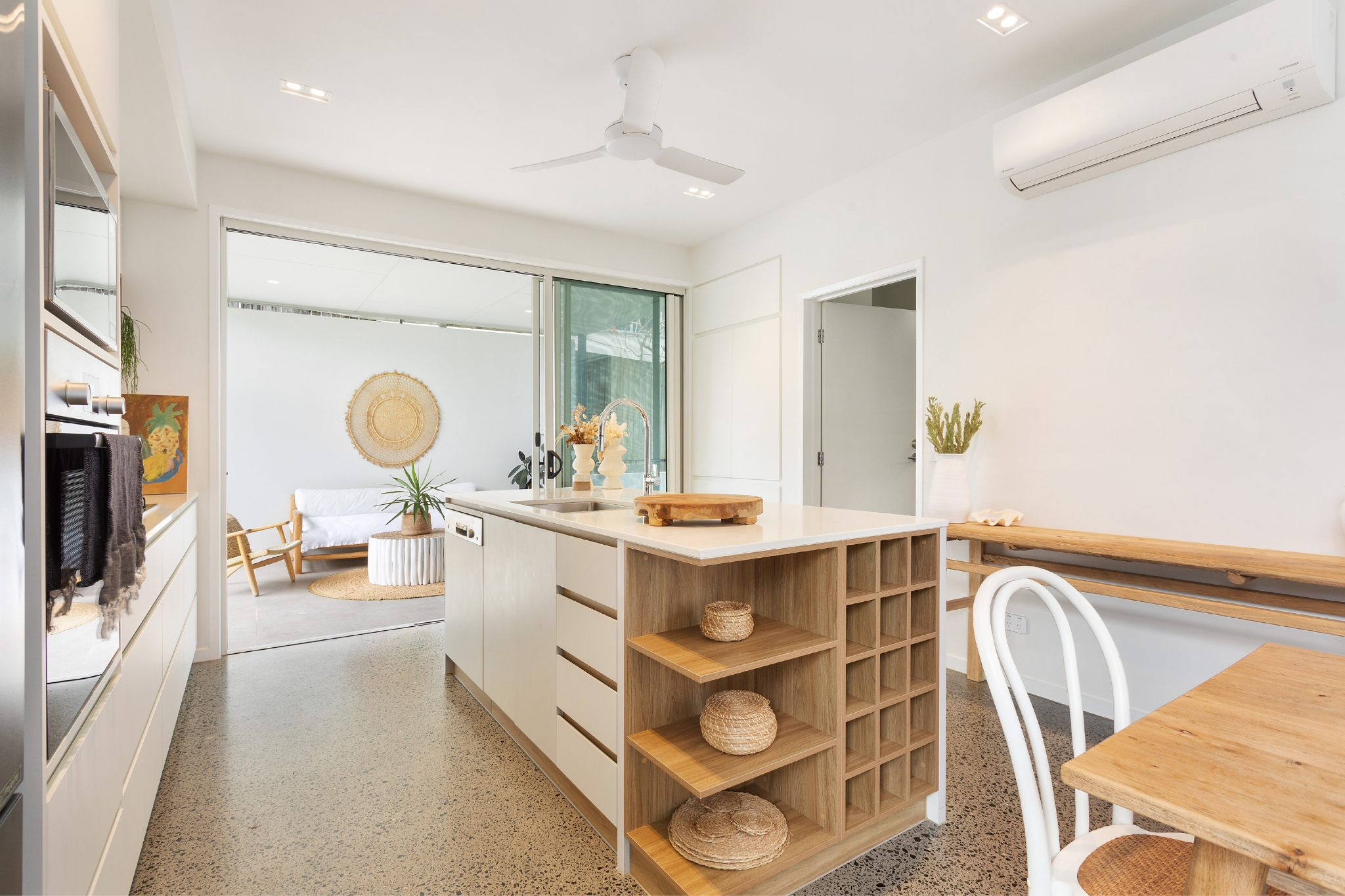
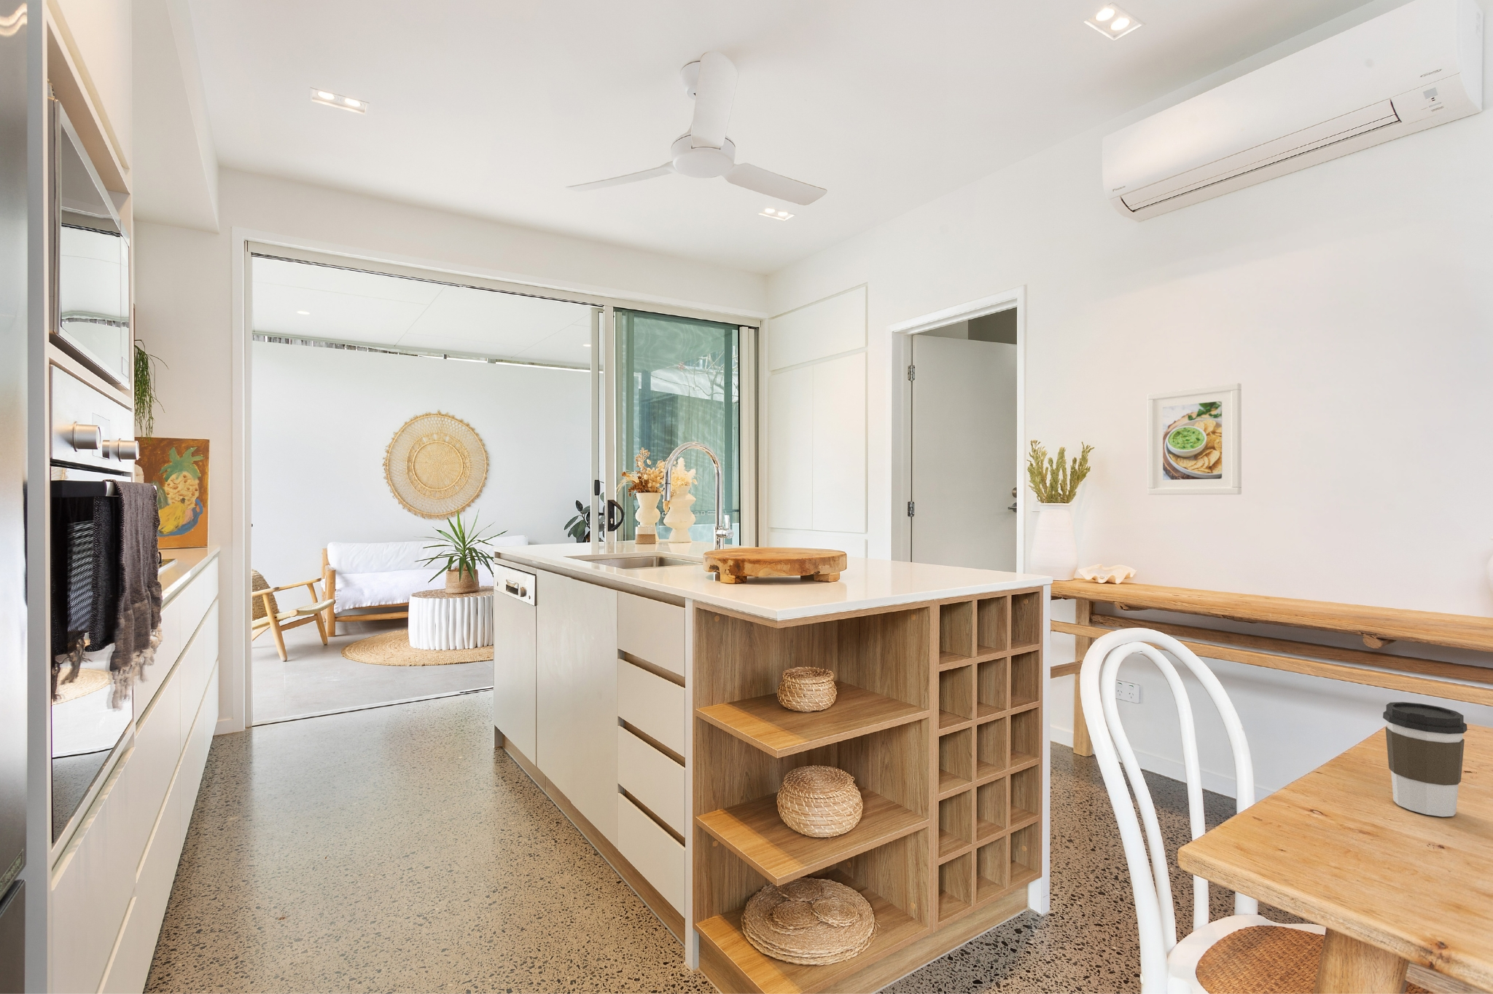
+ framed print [1147,383,1242,495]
+ coffee cup [1382,701,1469,816]
